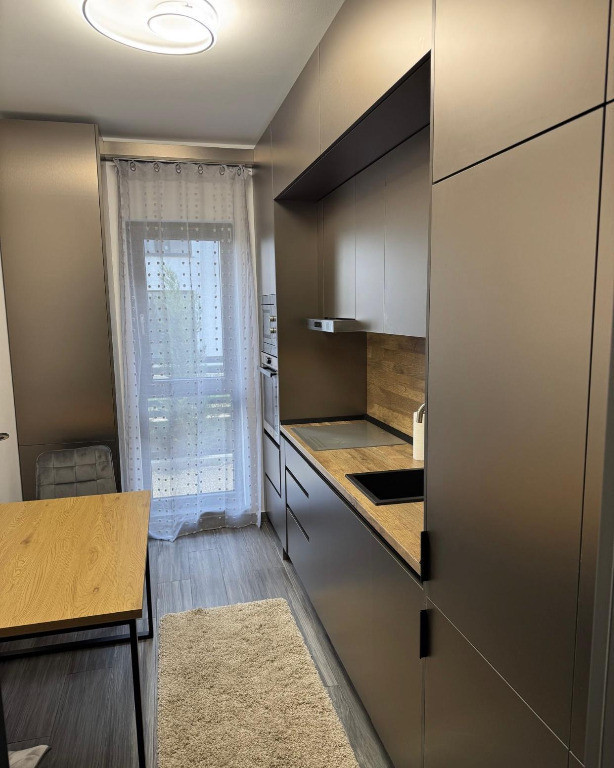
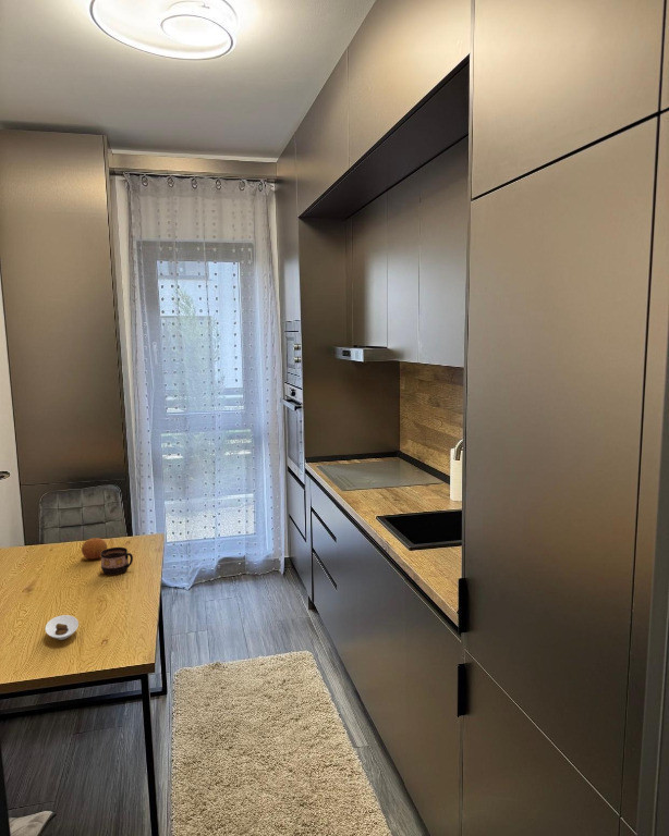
+ saucer [45,614,80,641]
+ cup [100,546,134,576]
+ fruit [81,537,108,560]
